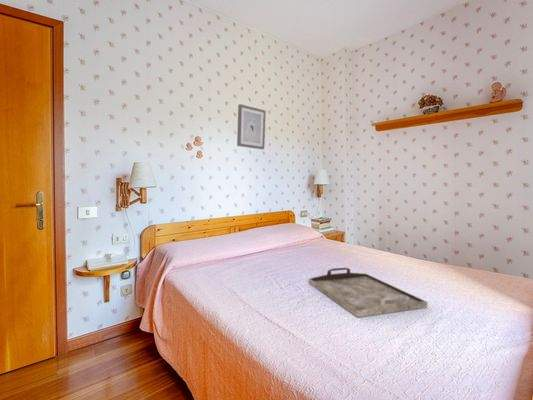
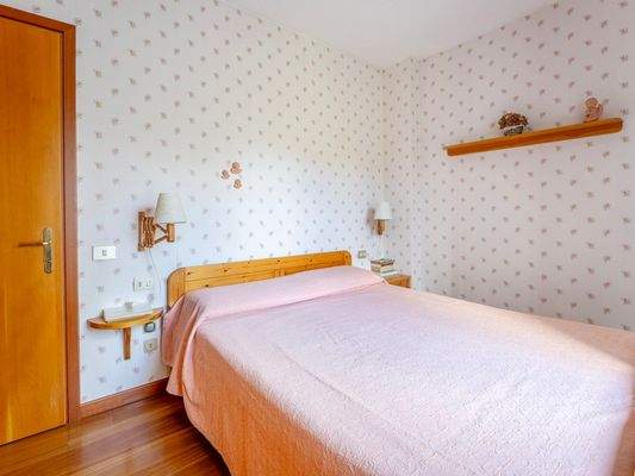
- wall art [236,103,267,150]
- serving tray [308,267,429,319]
